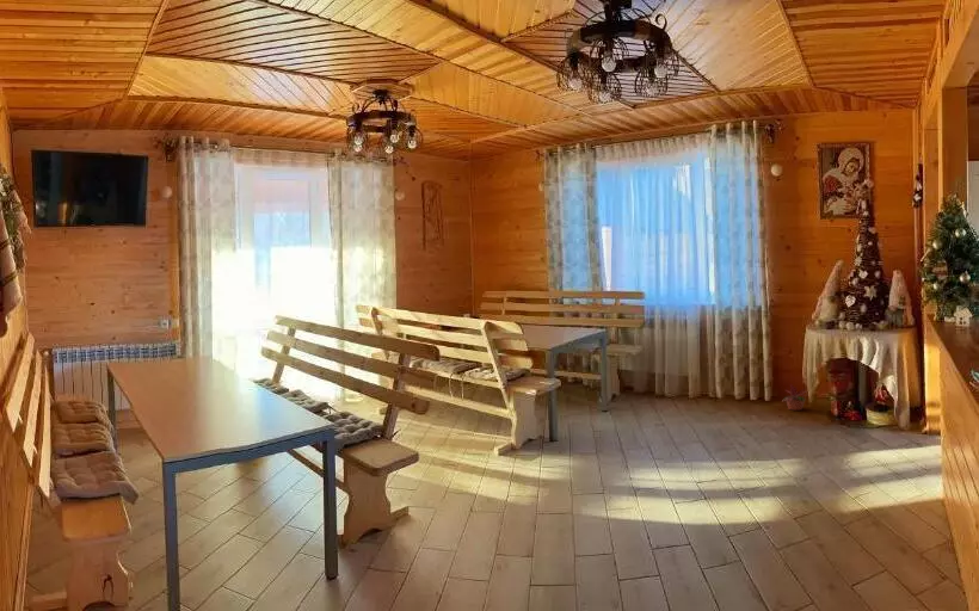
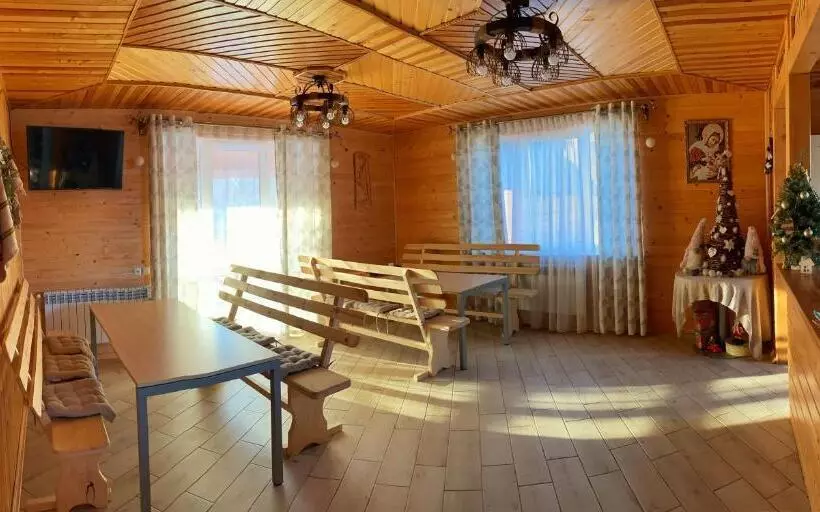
- potted plant [782,383,808,412]
